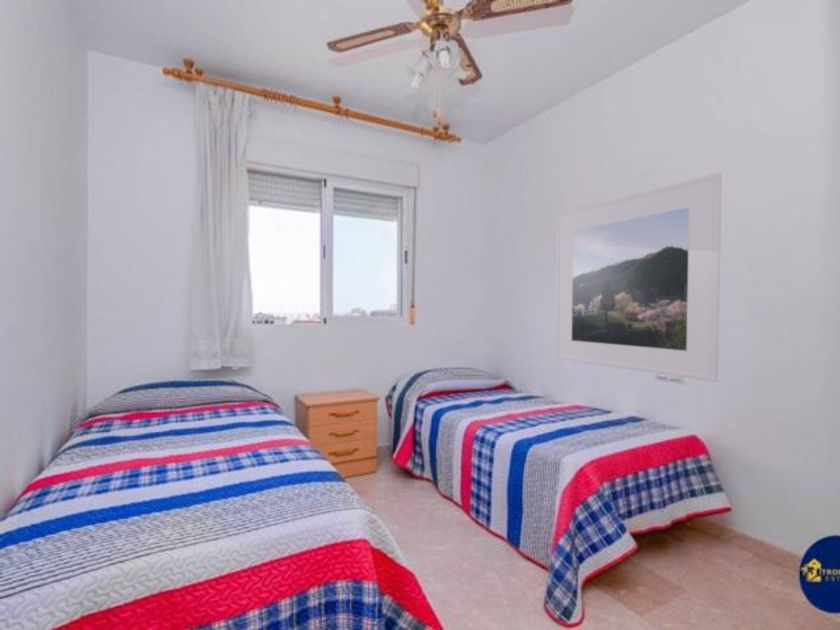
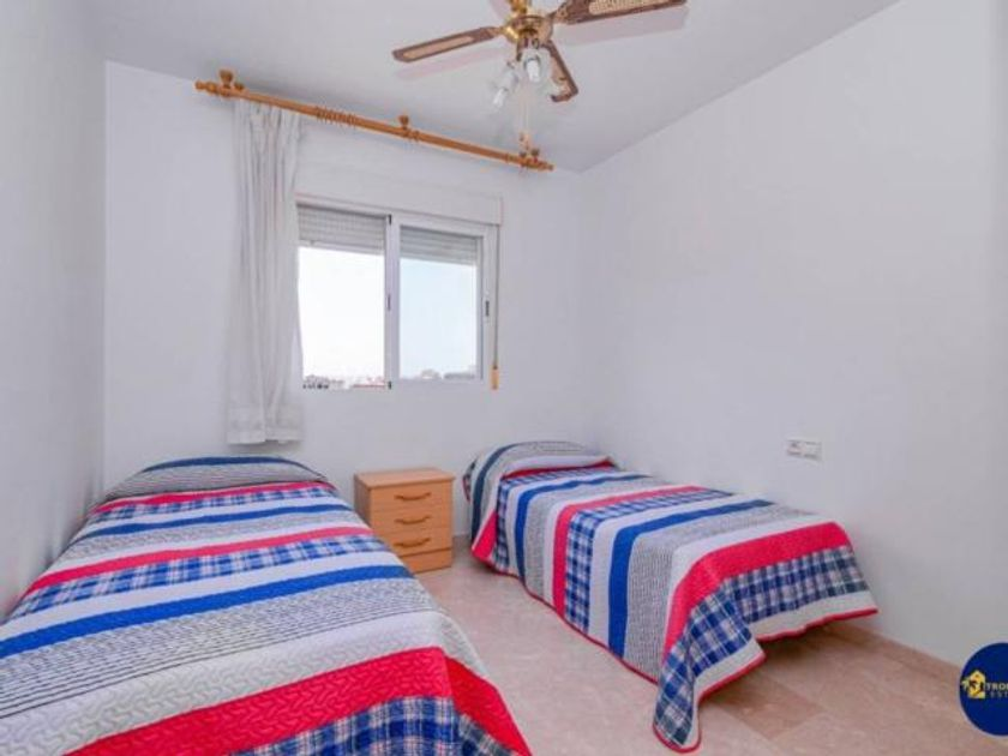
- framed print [554,171,723,383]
